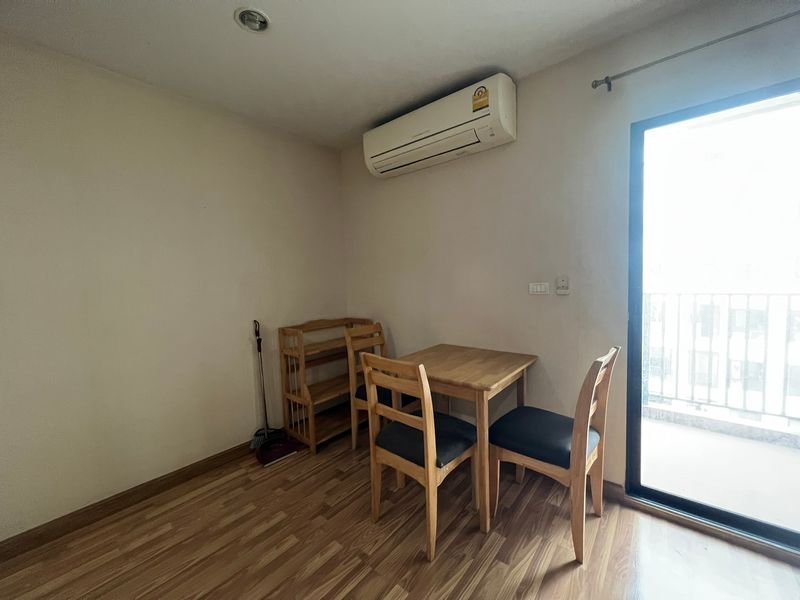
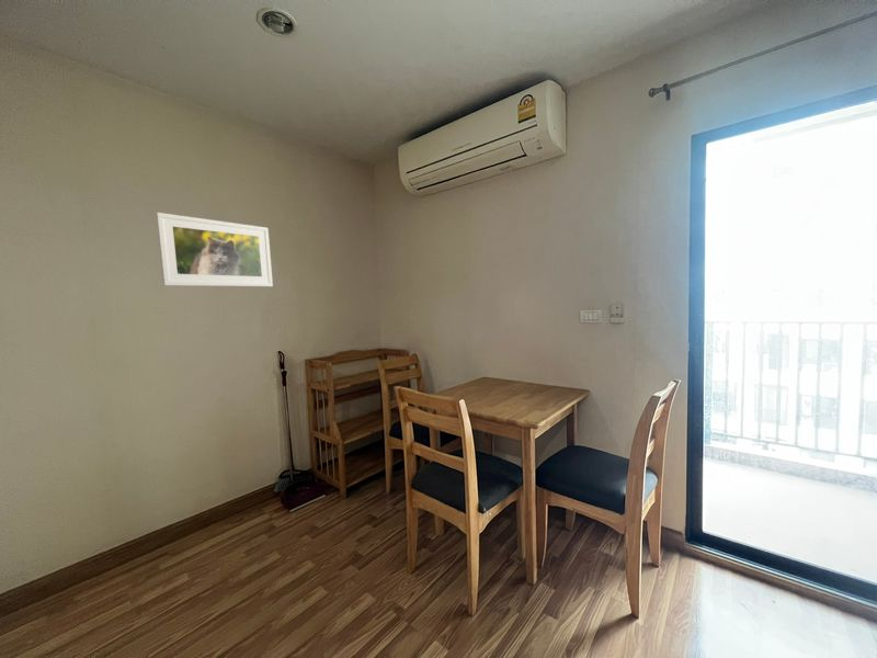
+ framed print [155,212,274,287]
